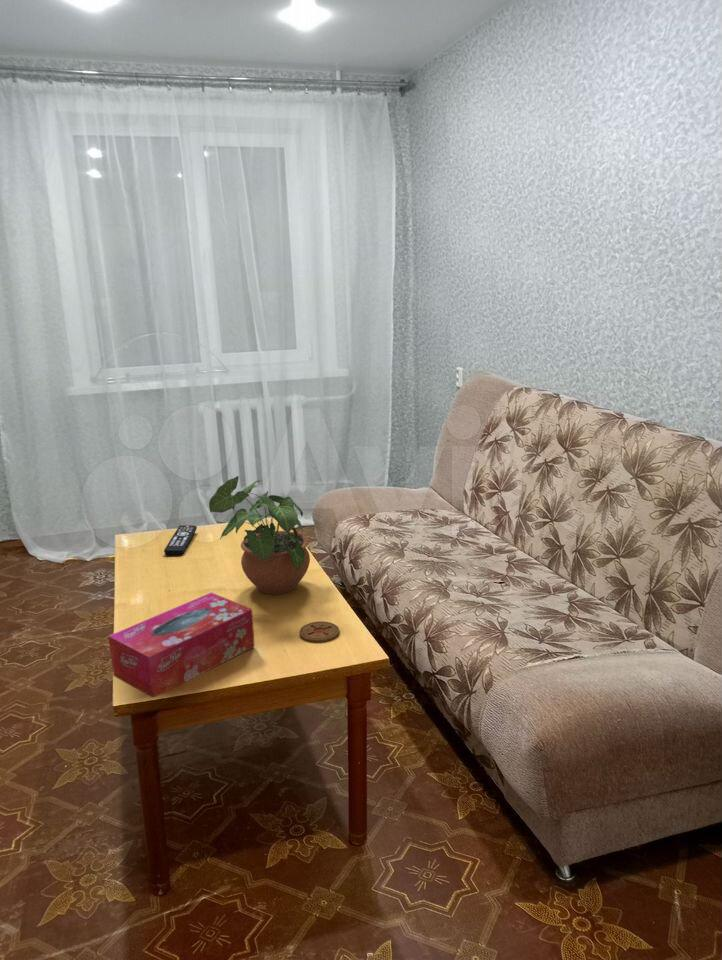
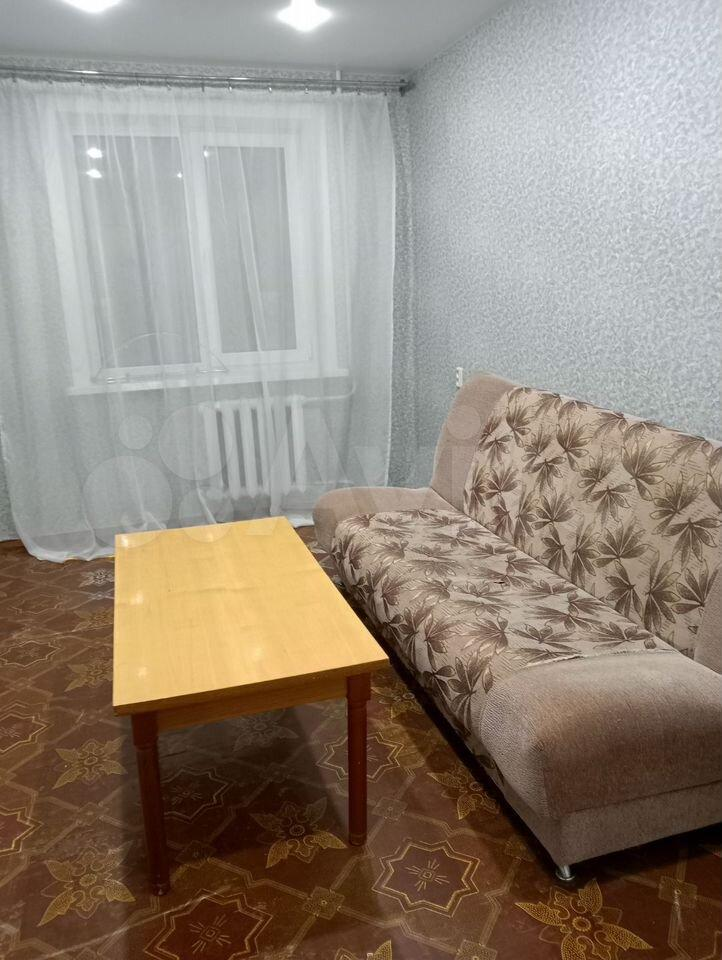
- remote control [163,524,198,557]
- coaster [298,620,340,643]
- potted plant [208,475,311,595]
- tissue box [107,592,256,698]
